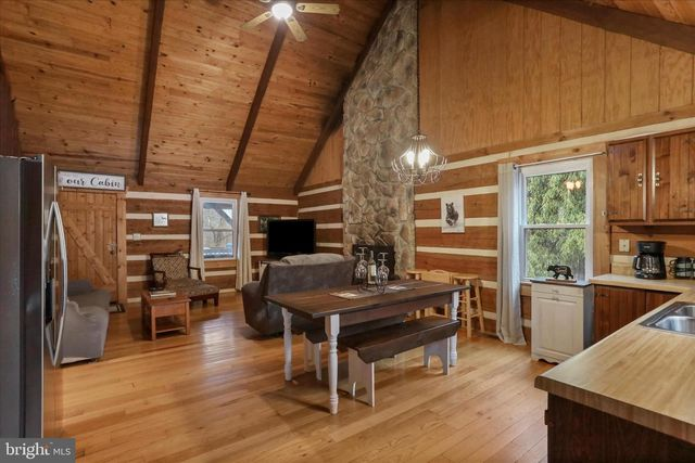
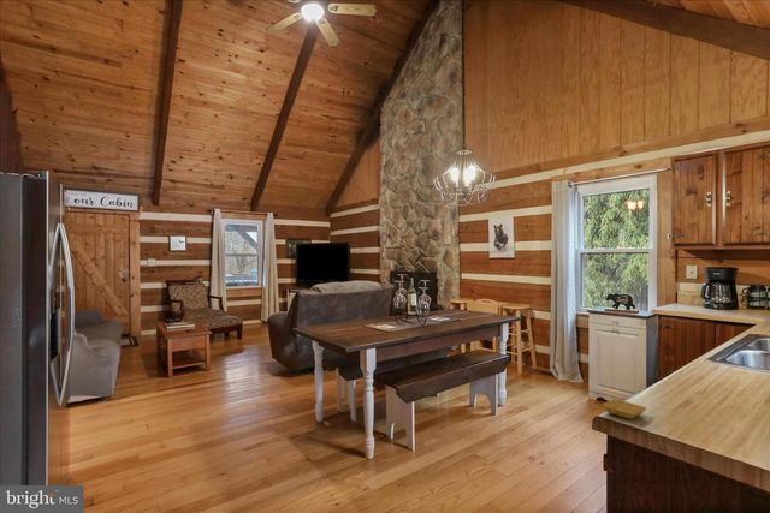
+ saucer [600,398,647,420]
